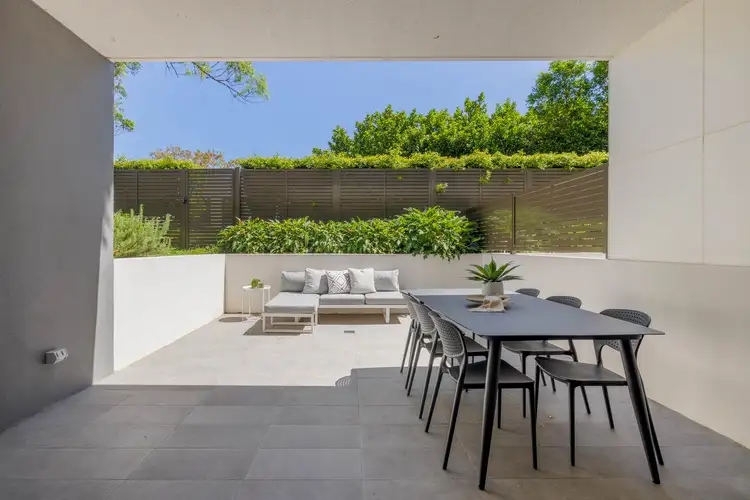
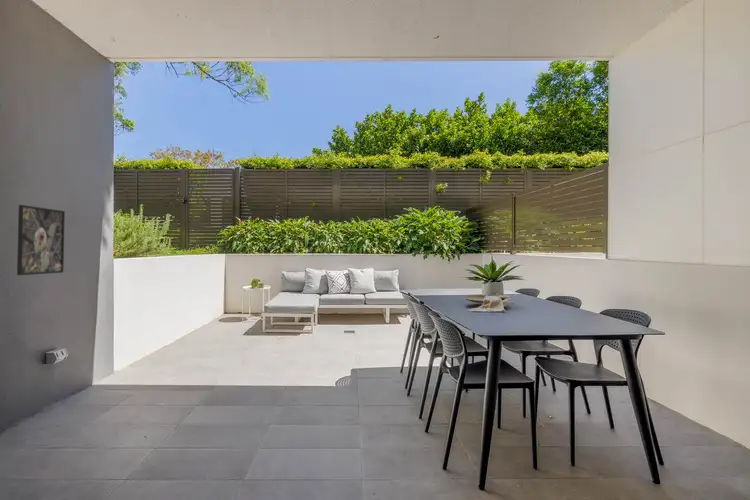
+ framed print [16,204,66,276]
